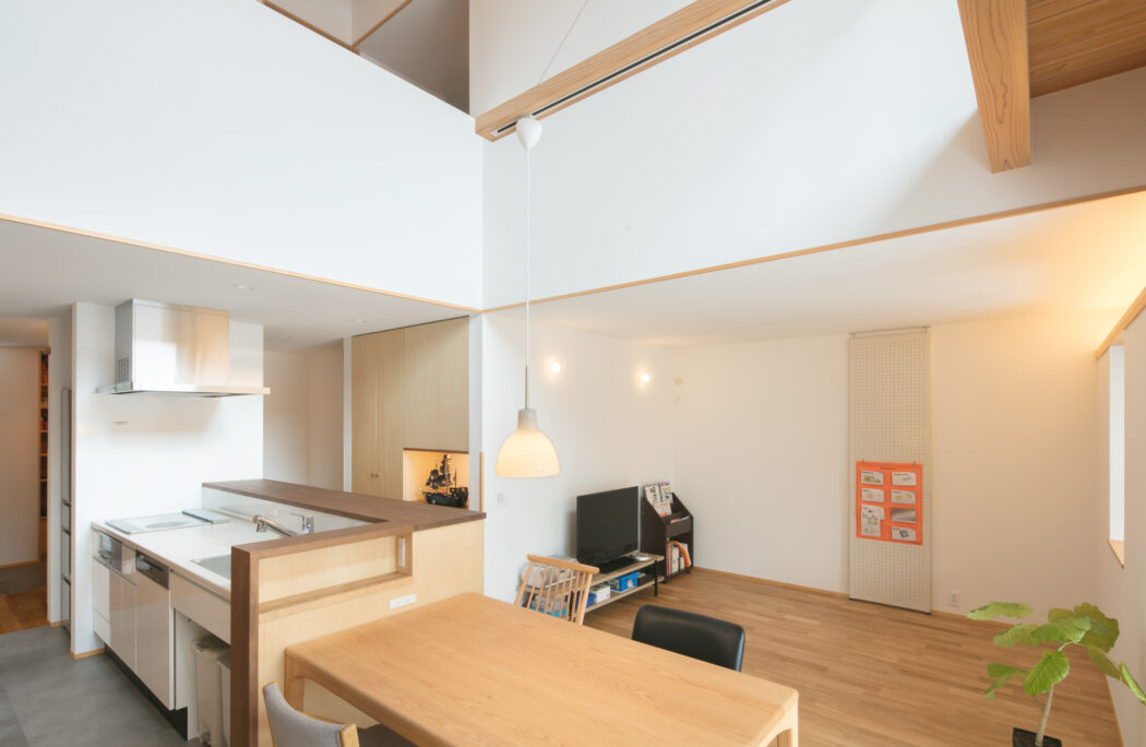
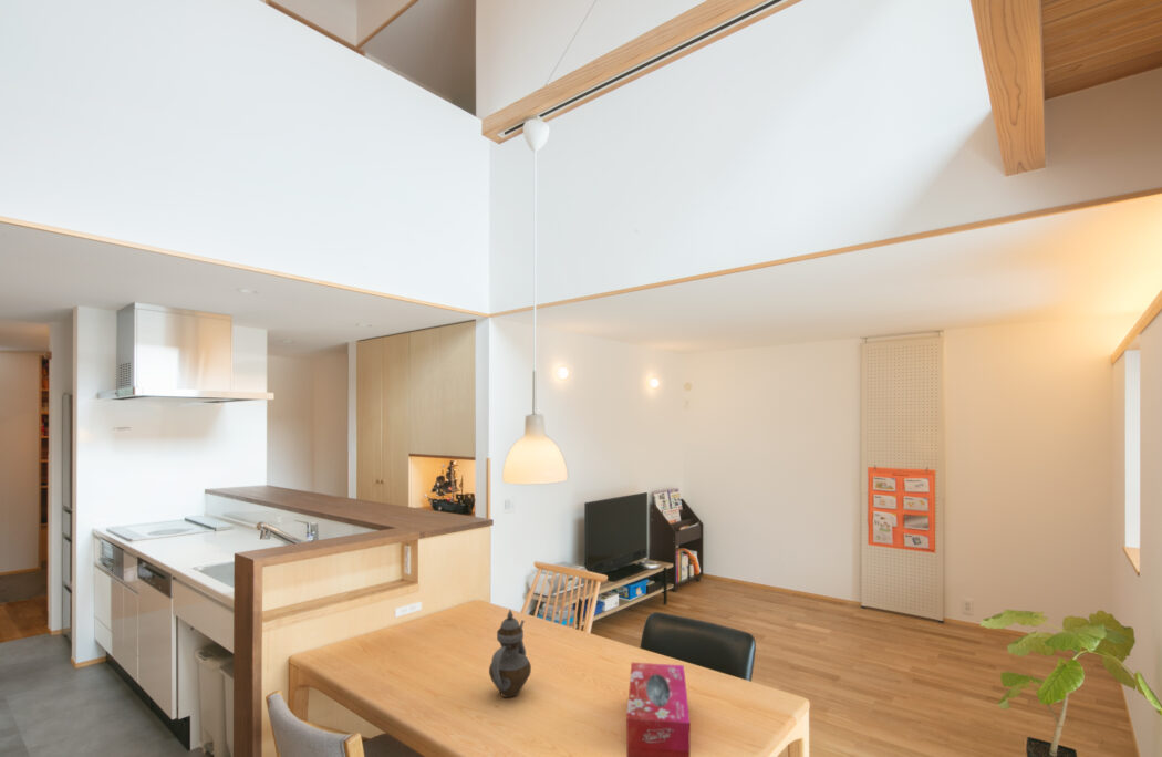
+ tissue box [625,662,691,757]
+ teapot [488,609,532,698]
